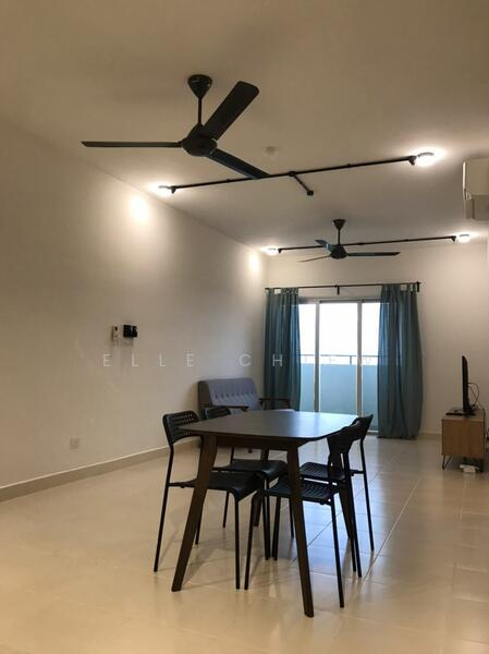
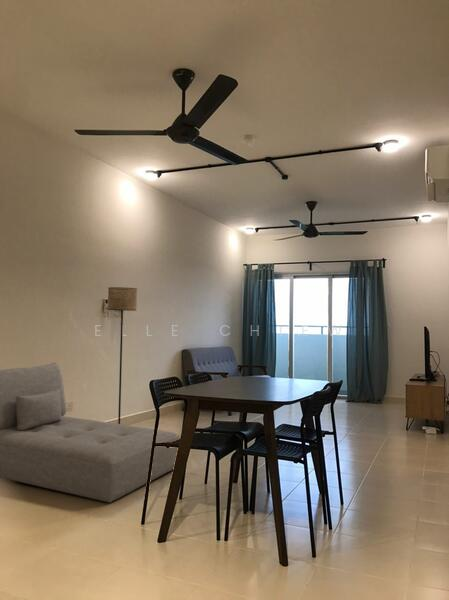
+ floor lamp [107,286,138,424]
+ sofa [0,361,181,503]
